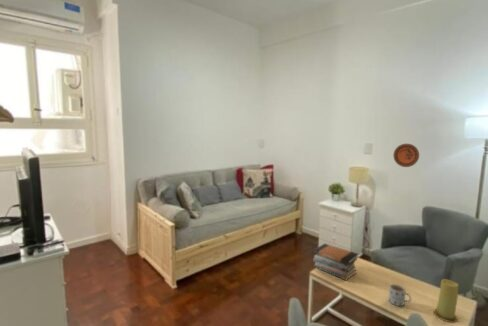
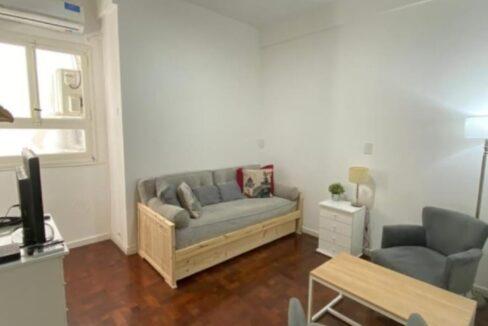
- book stack [313,243,359,281]
- candle [432,278,459,323]
- mug [388,283,412,307]
- decorative plate [392,143,420,168]
